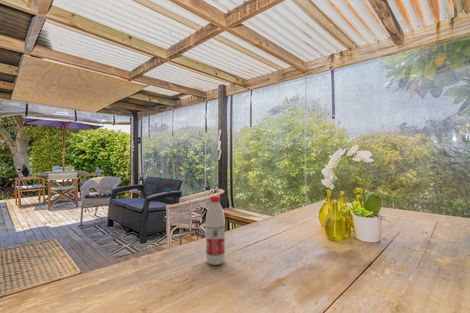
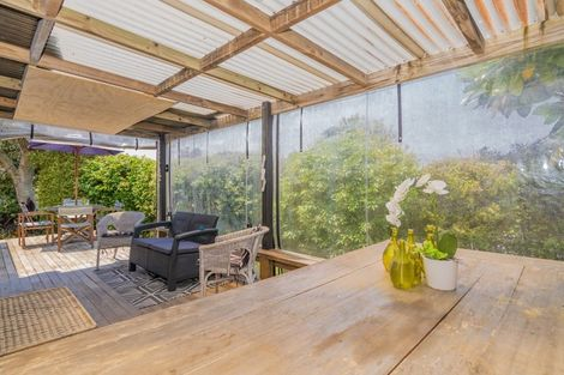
- water bottle [205,194,226,266]
